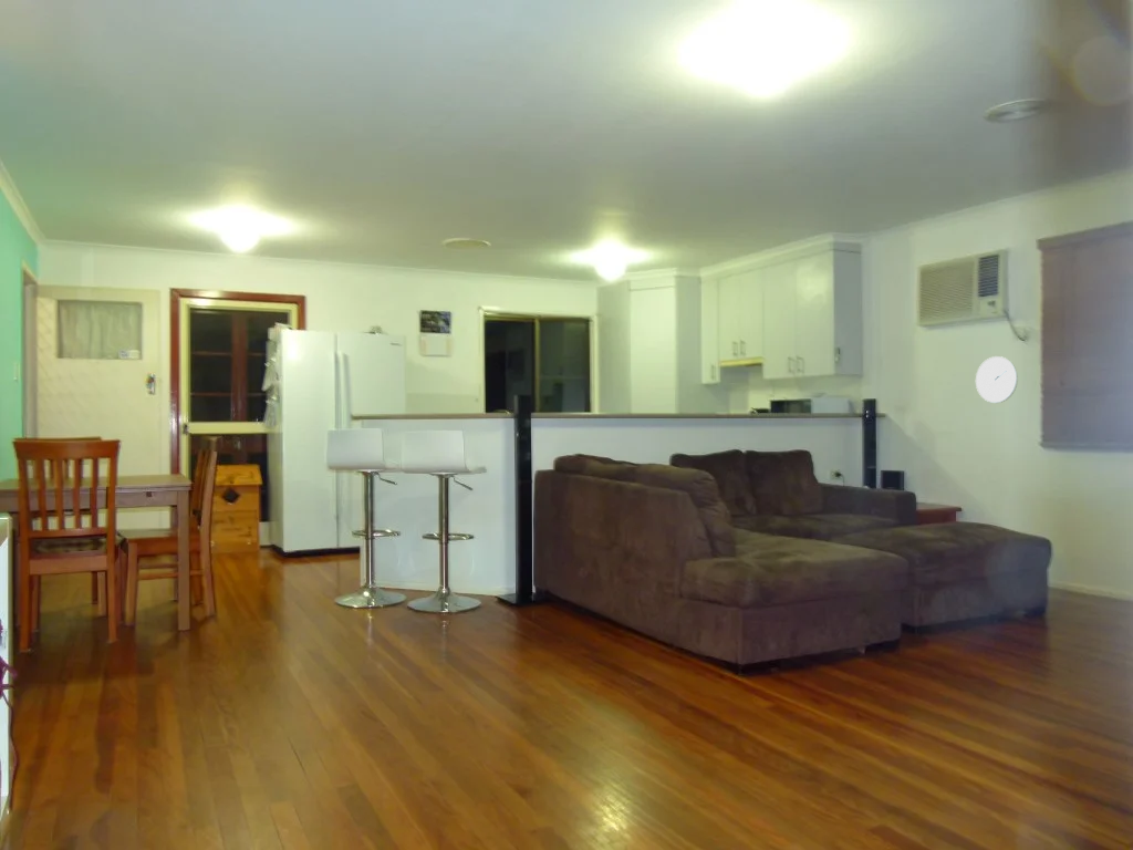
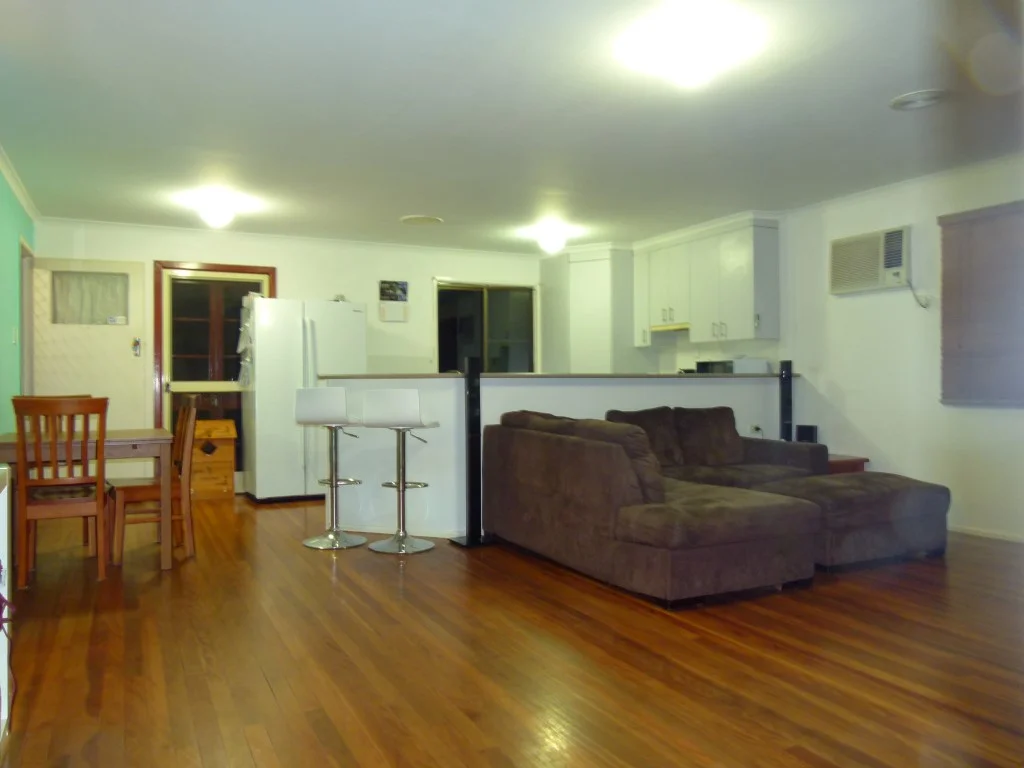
- wall clock [975,355,1019,404]
